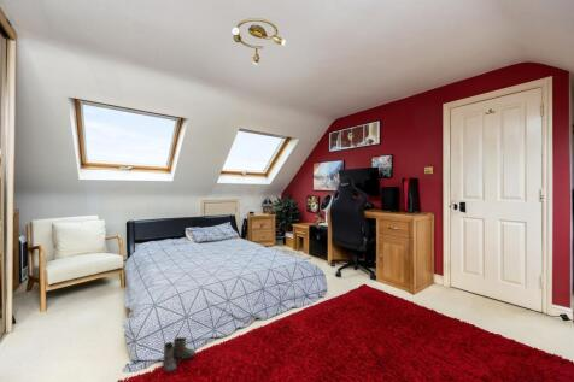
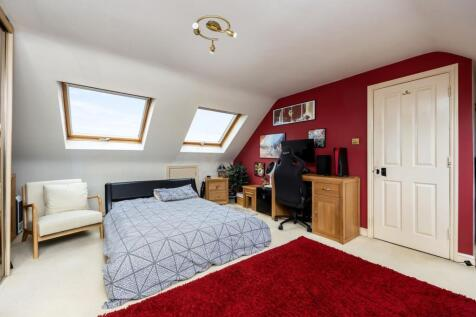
- boots [162,336,197,374]
